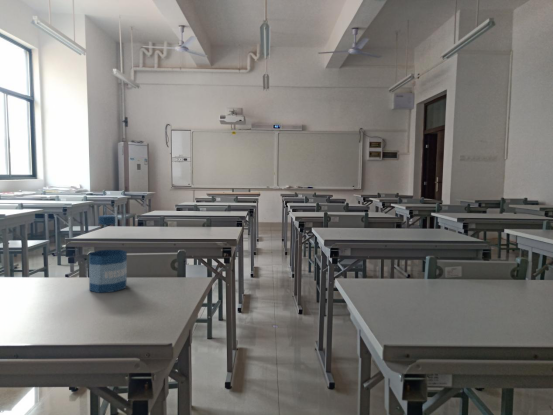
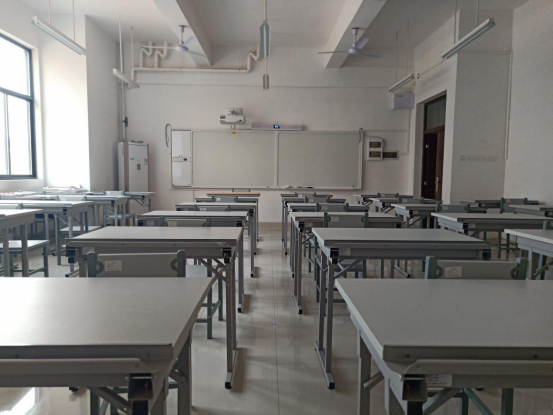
- bottle [88,214,128,294]
